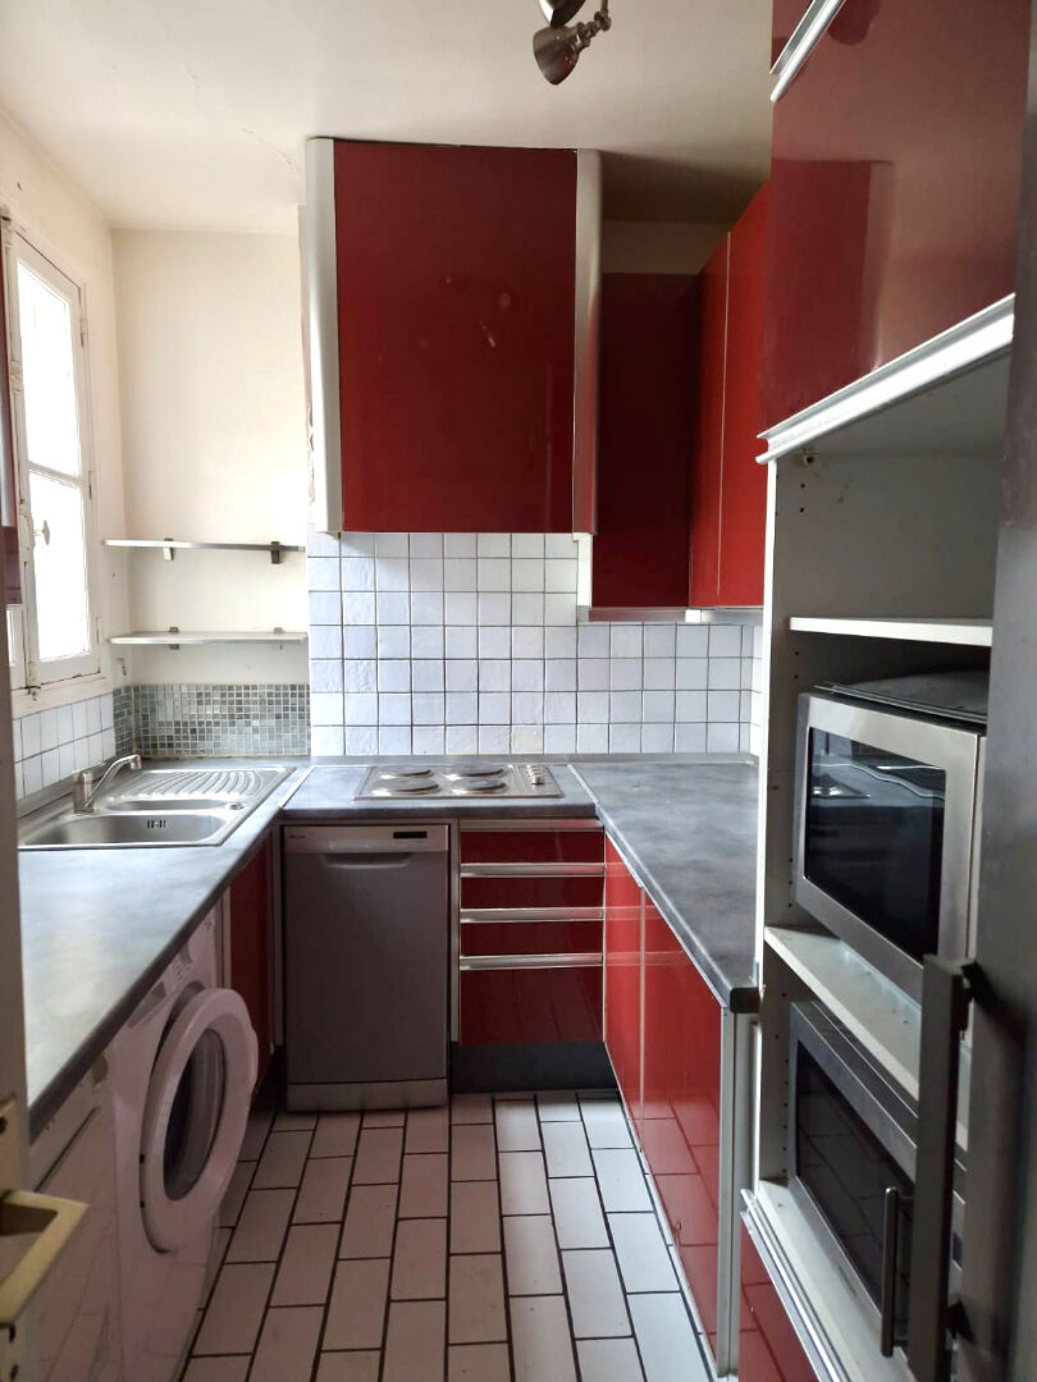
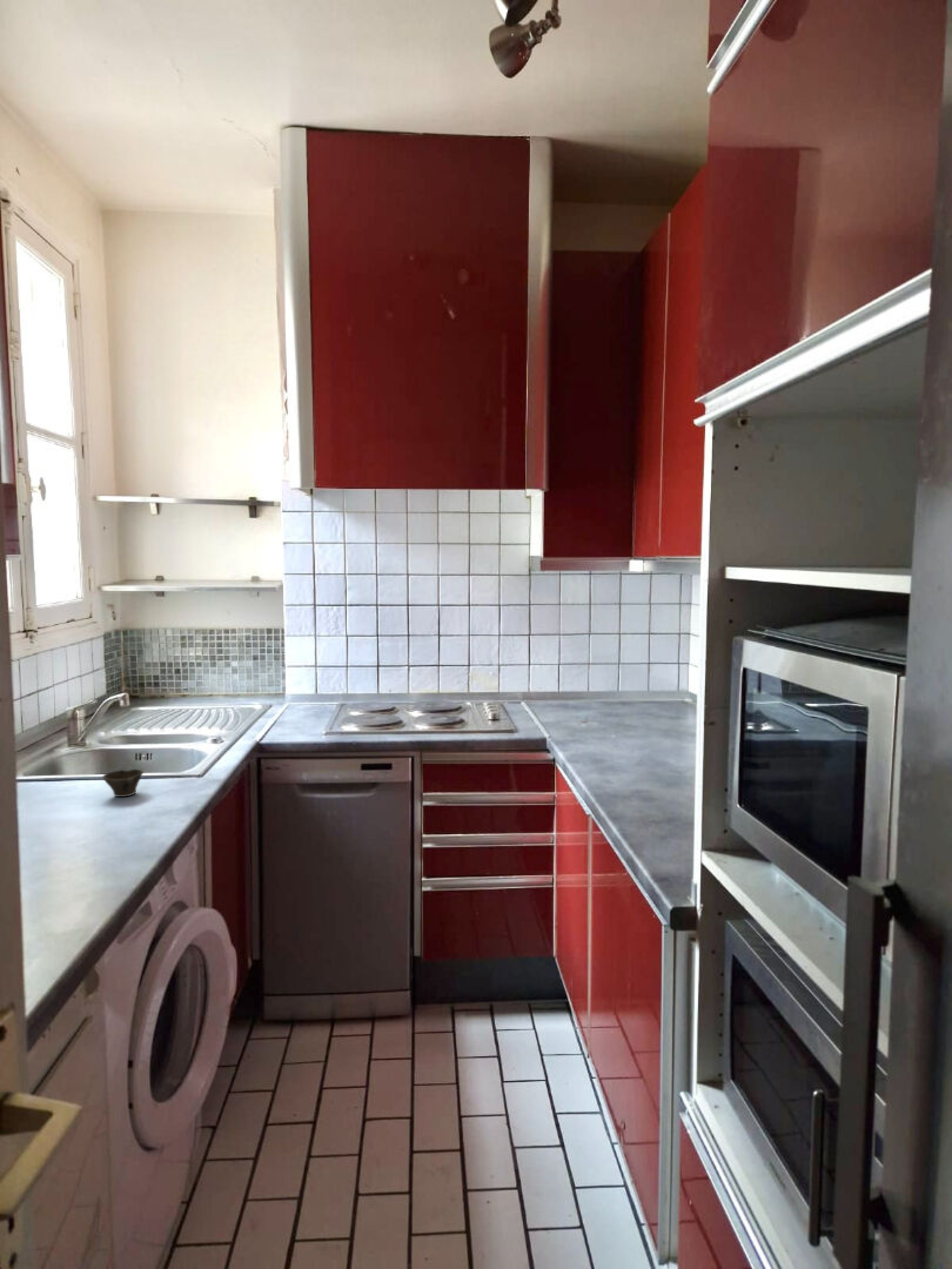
+ cup [102,769,144,797]
